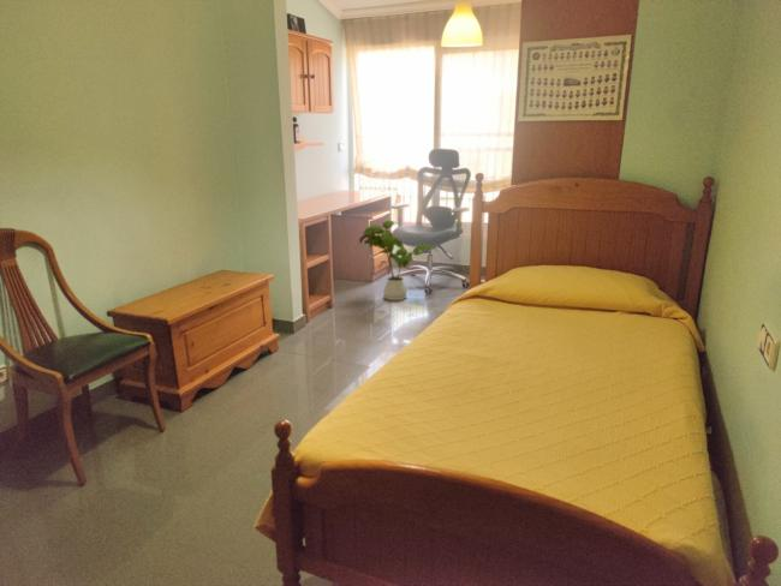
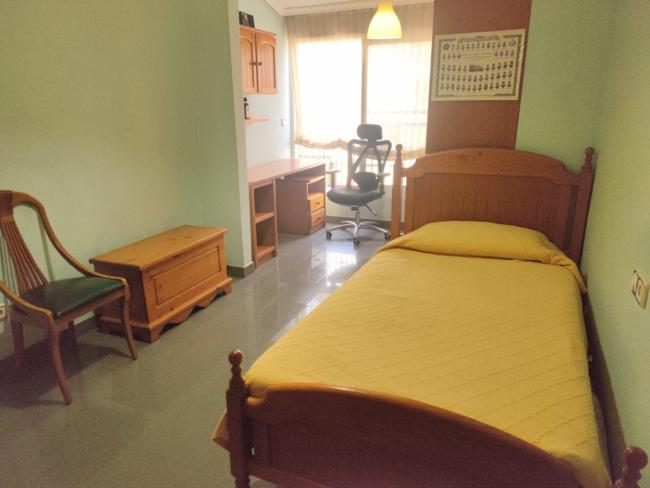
- house plant [358,220,440,301]
